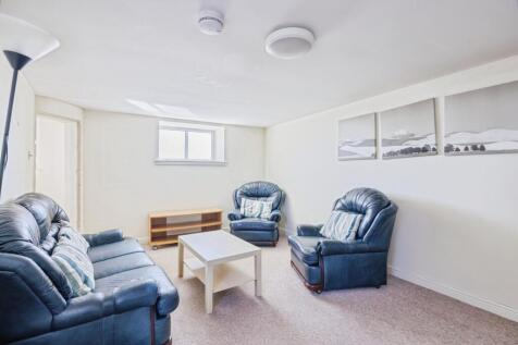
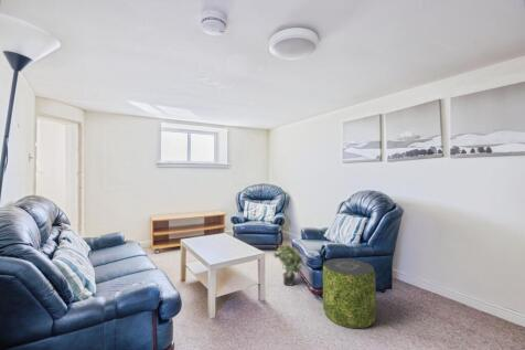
+ potted plant [271,243,304,287]
+ pouf [322,257,377,329]
